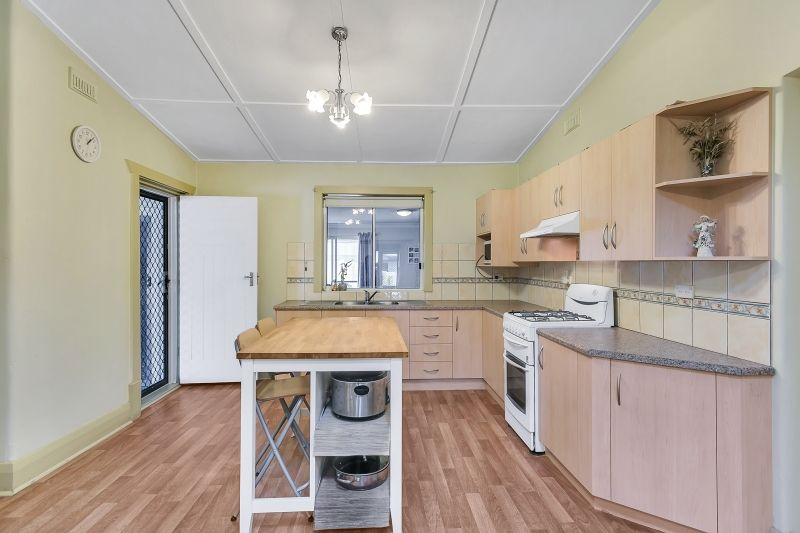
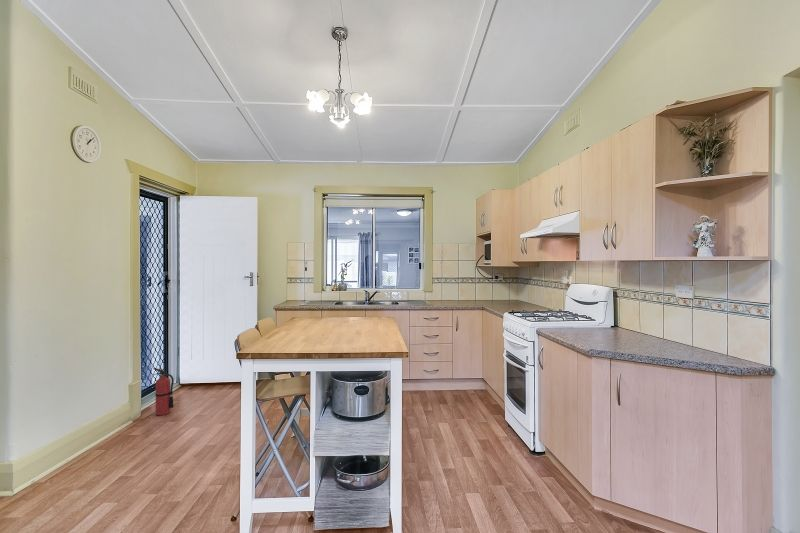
+ fire extinguisher [152,367,175,416]
